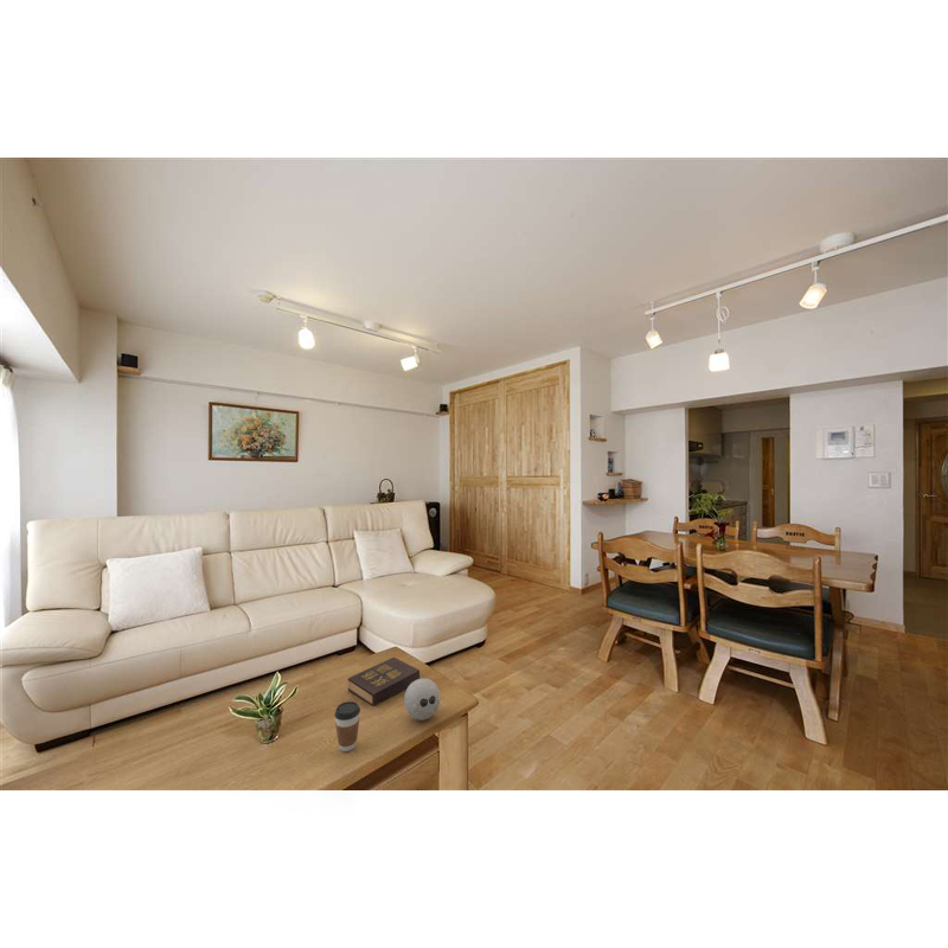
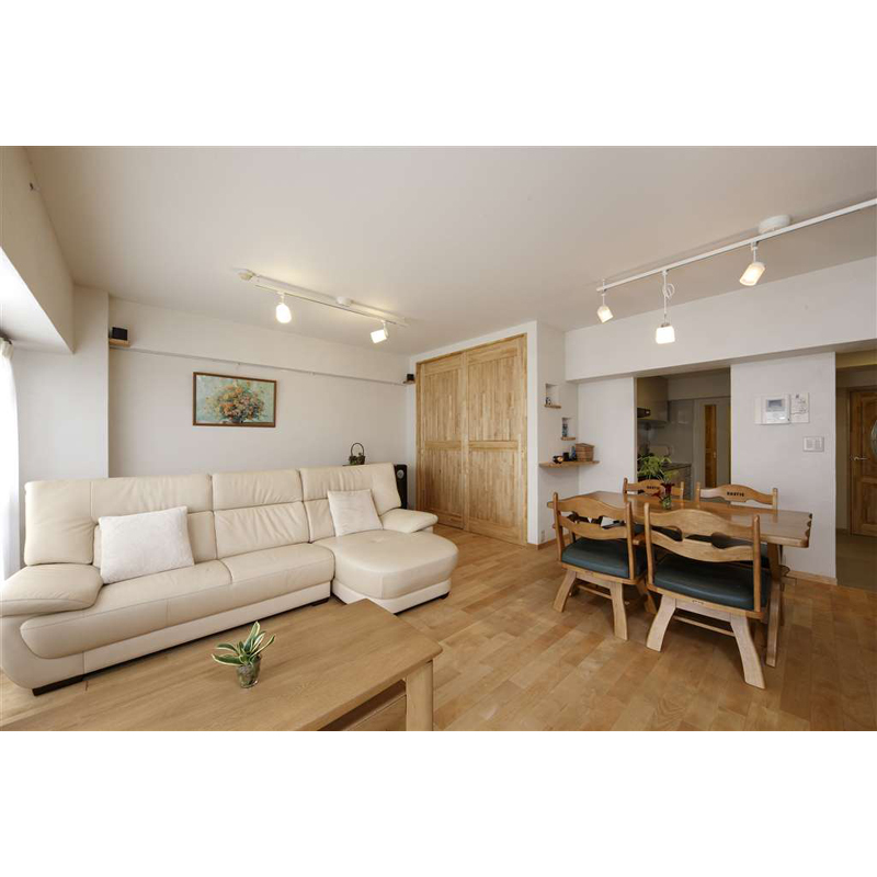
- coffee cup [333,700,361,752]
- decorative ball [403,678,441,722]
- hardback book [347,656,421,707]
